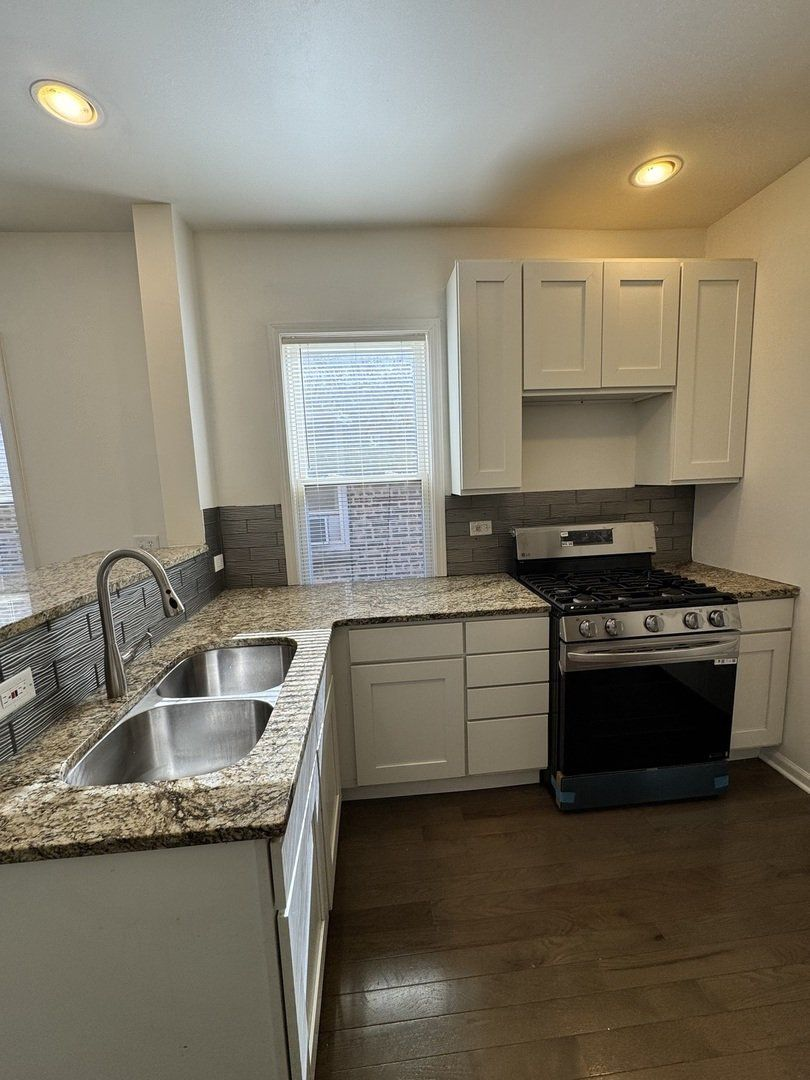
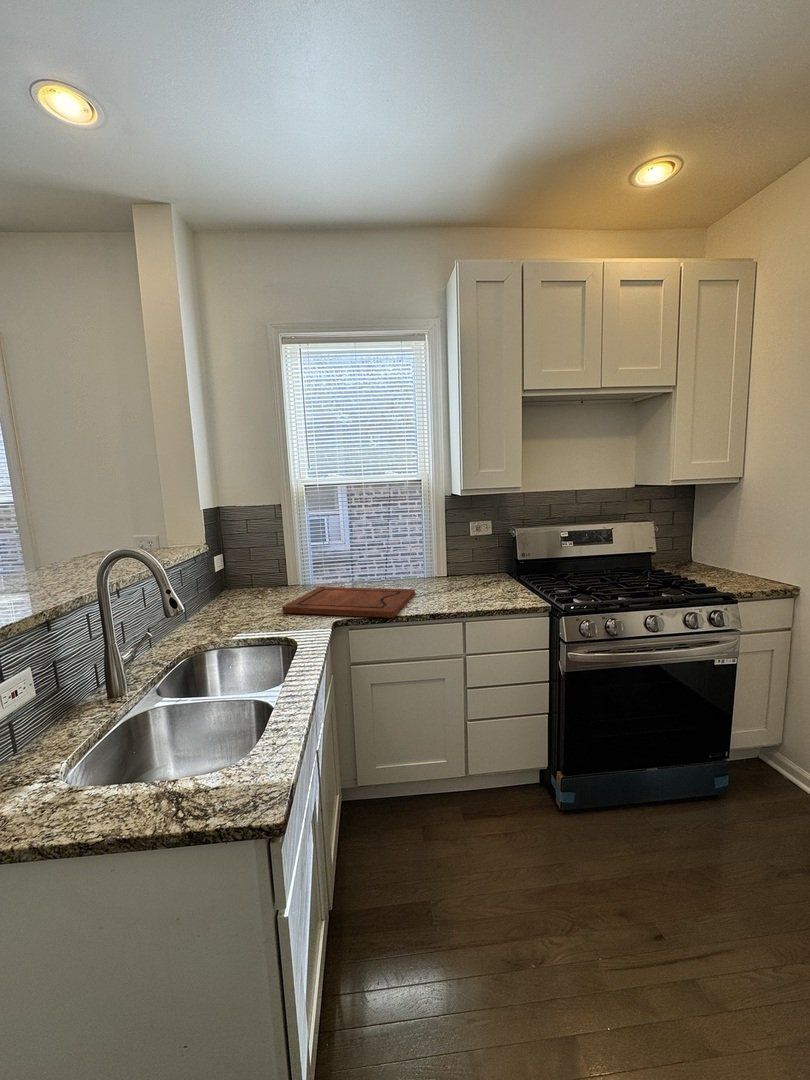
+ cutting board [281,586,416,619]
